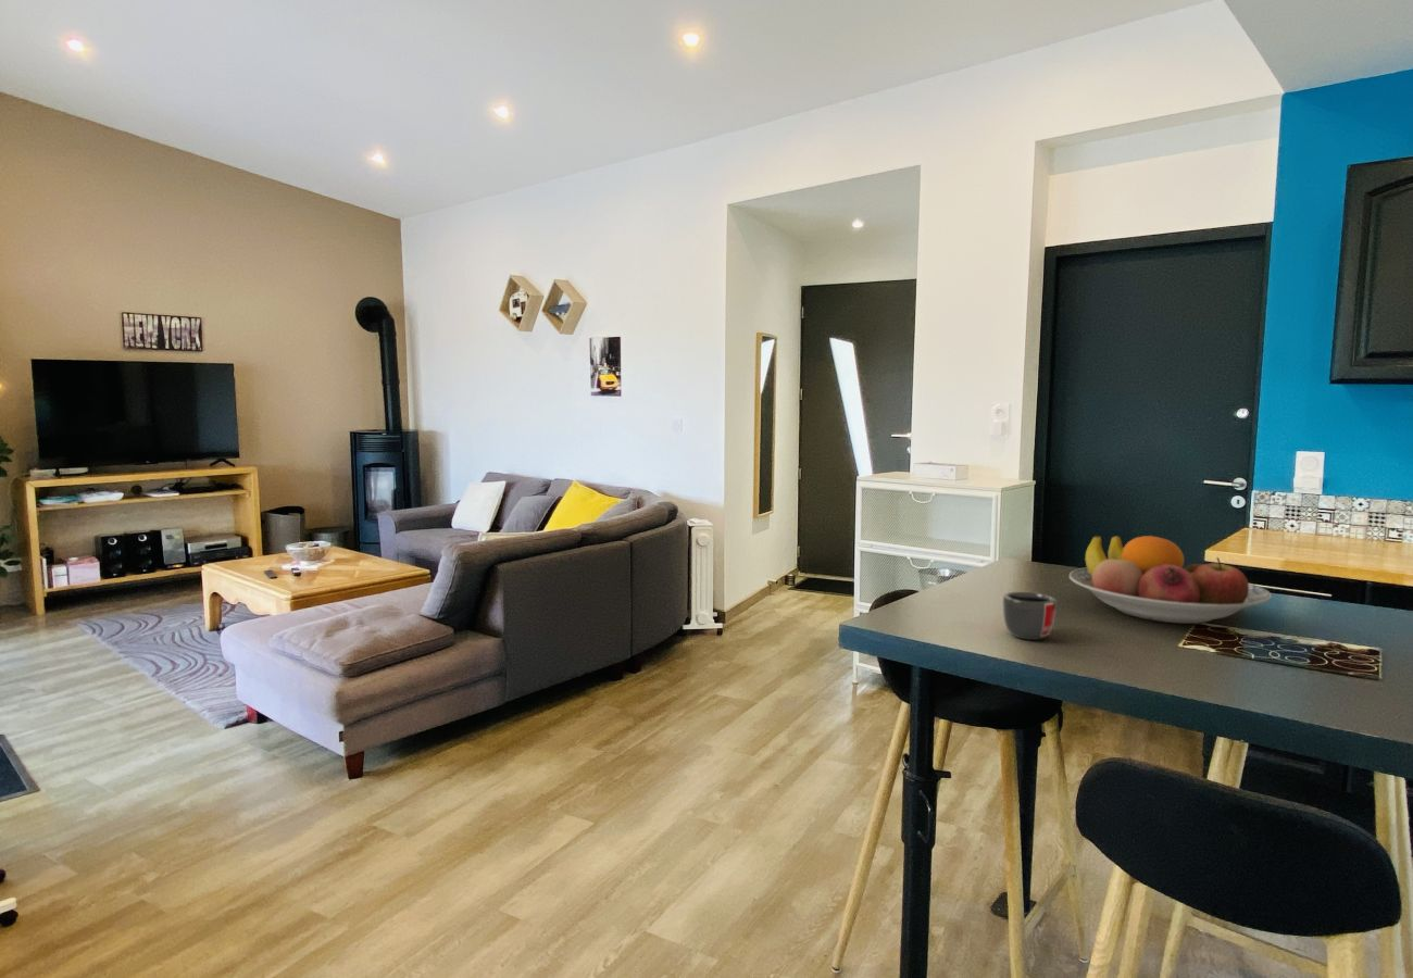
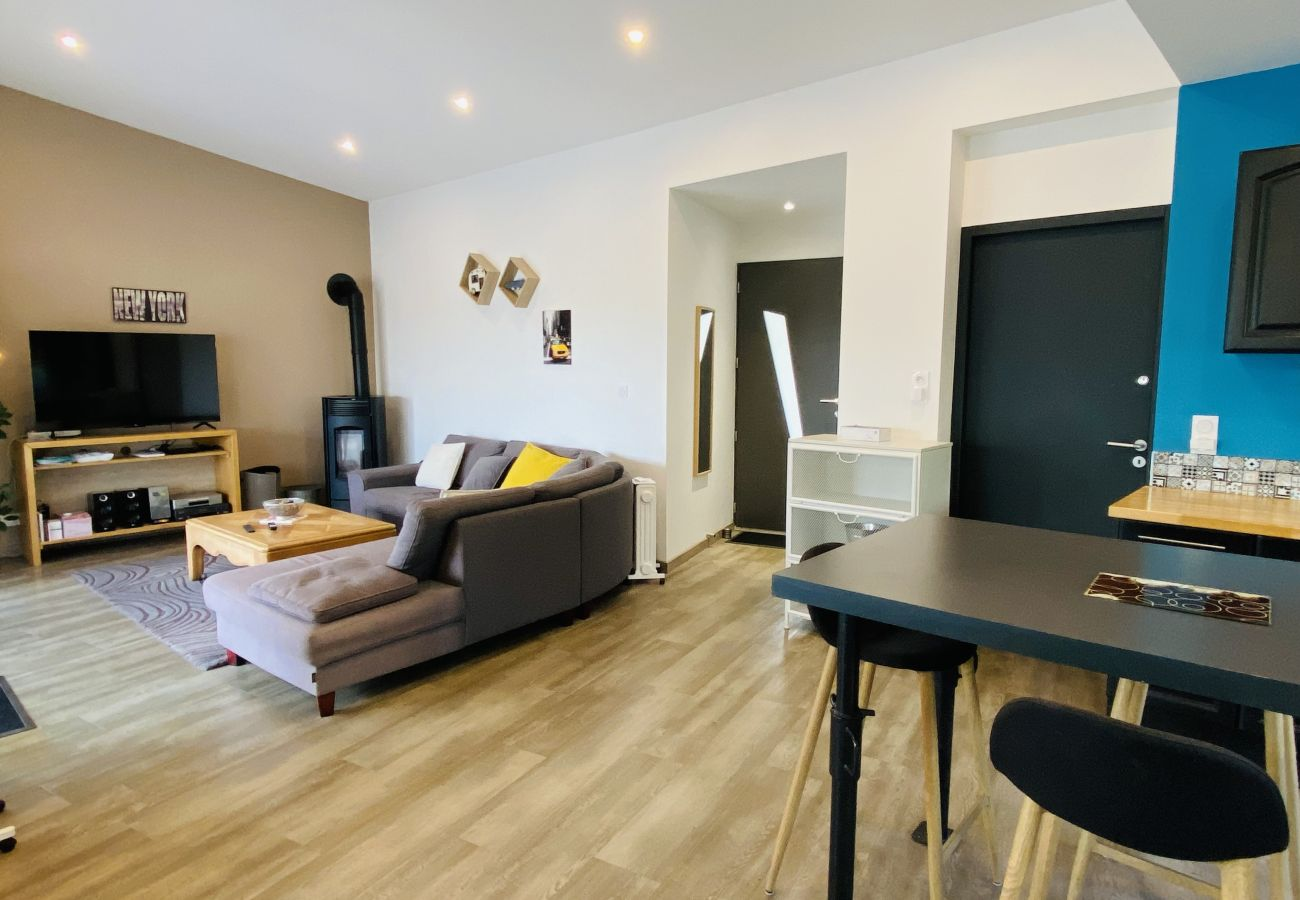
- mug [1001,591,1058,641]
- fruit bowl [1068,535,1273,625]
